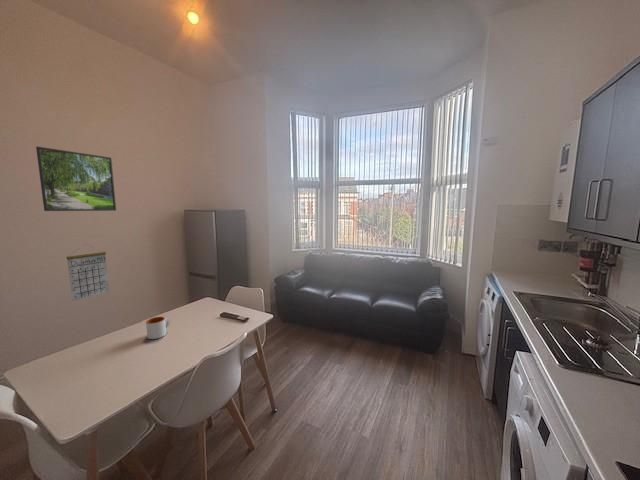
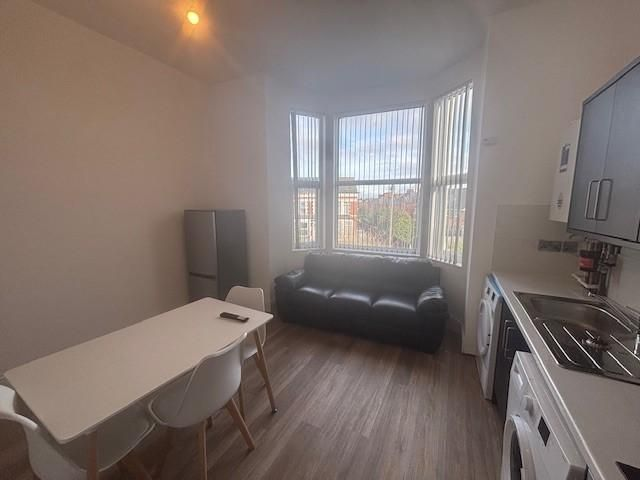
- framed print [35,145,117,212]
- calendar [66,243,110,302]
- mug [145,316,171,340]
